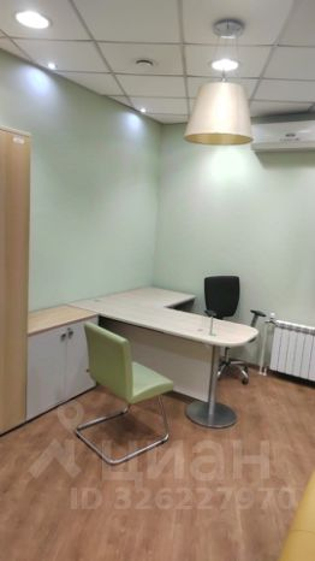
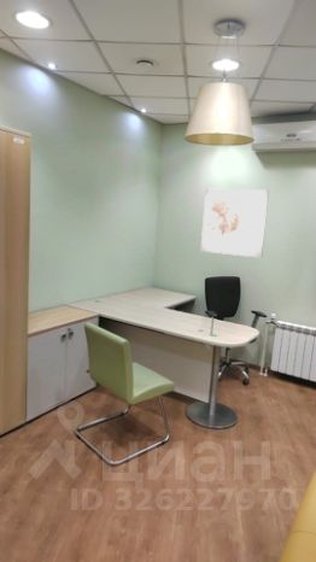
+ wall art [199,188,270,259]
